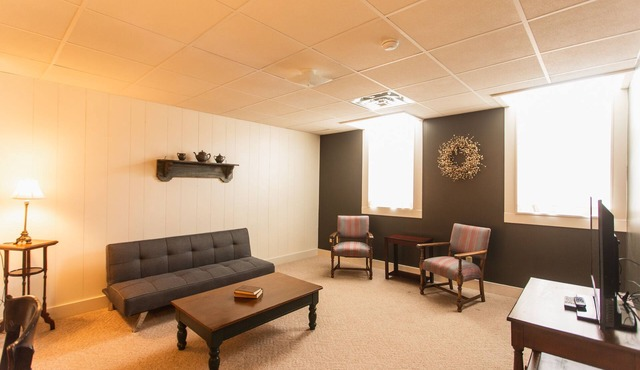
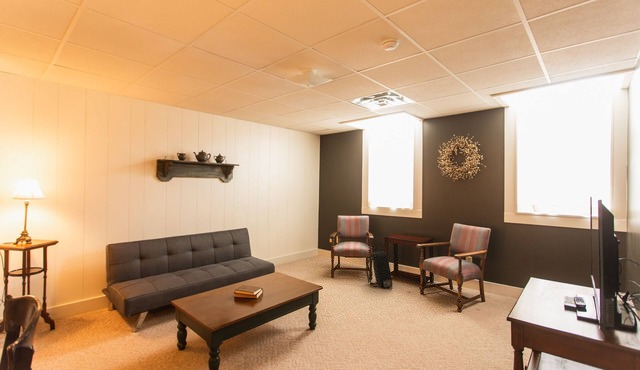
+ backpack [366,250,393,289]
